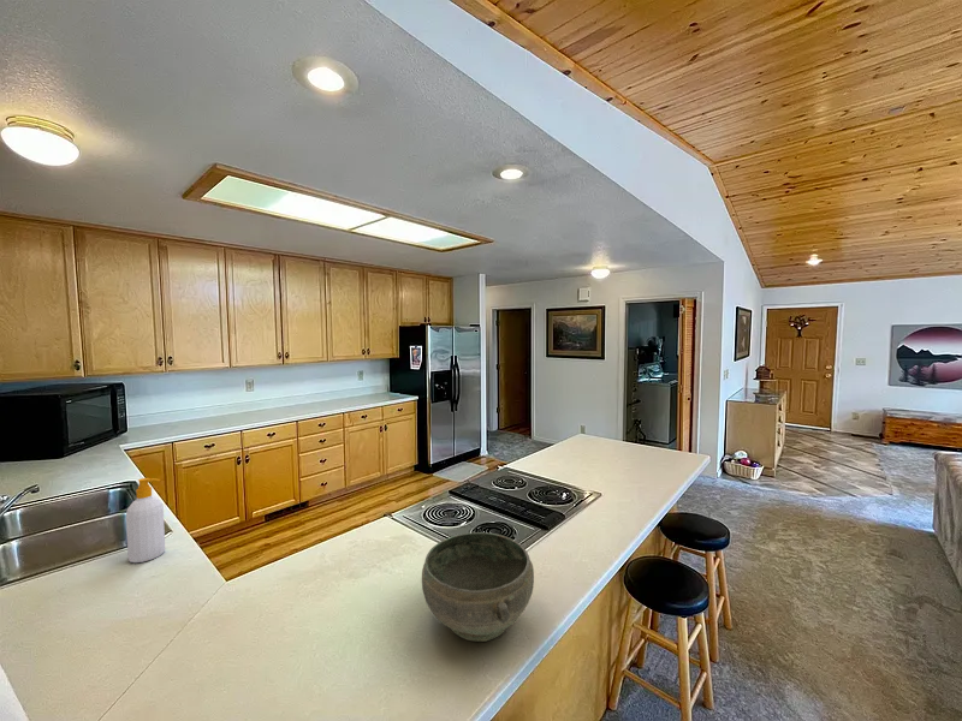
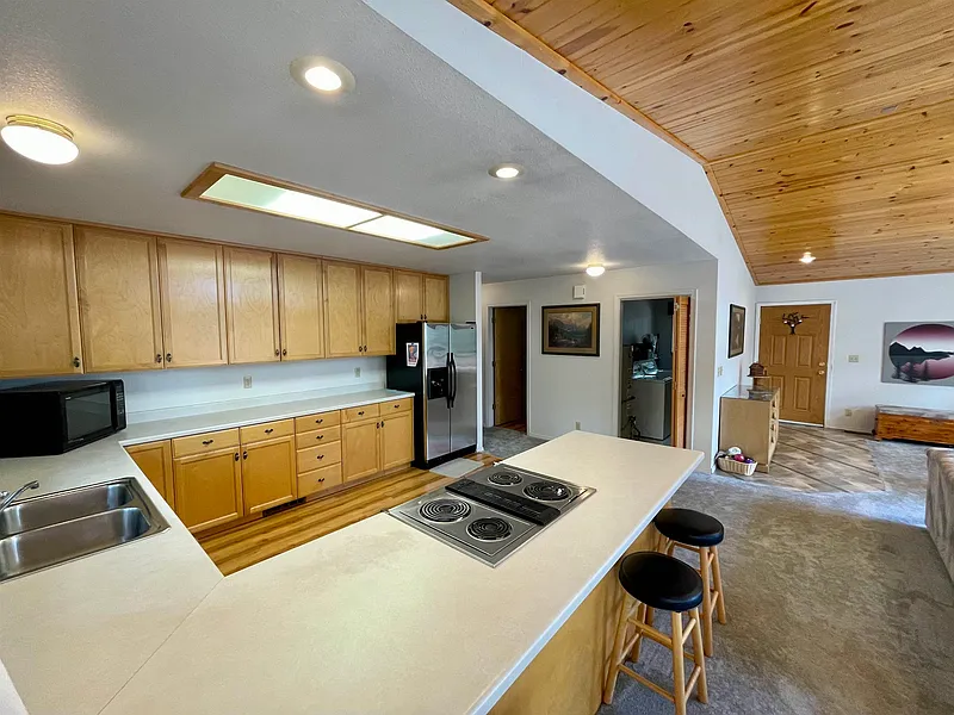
- soap bottle [125,477,166,564]
- bowl [421,531,535,643]
